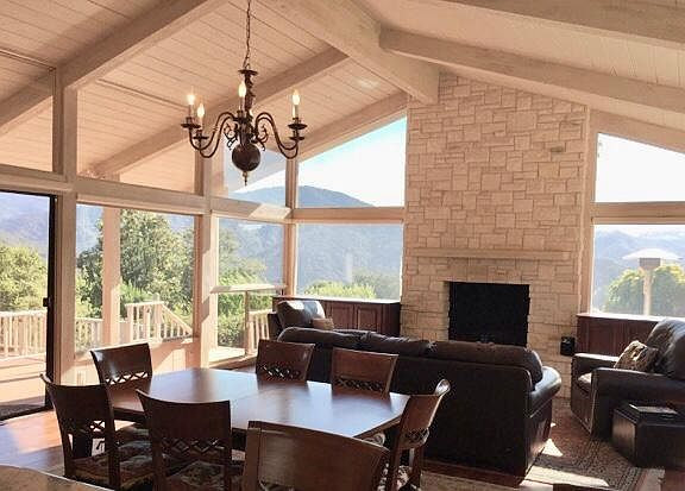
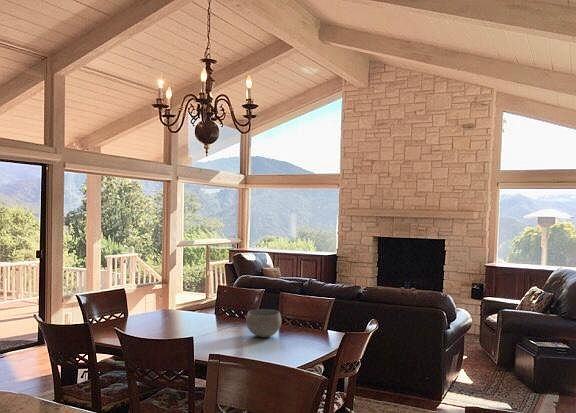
+ bowl [245,308,283,338]
